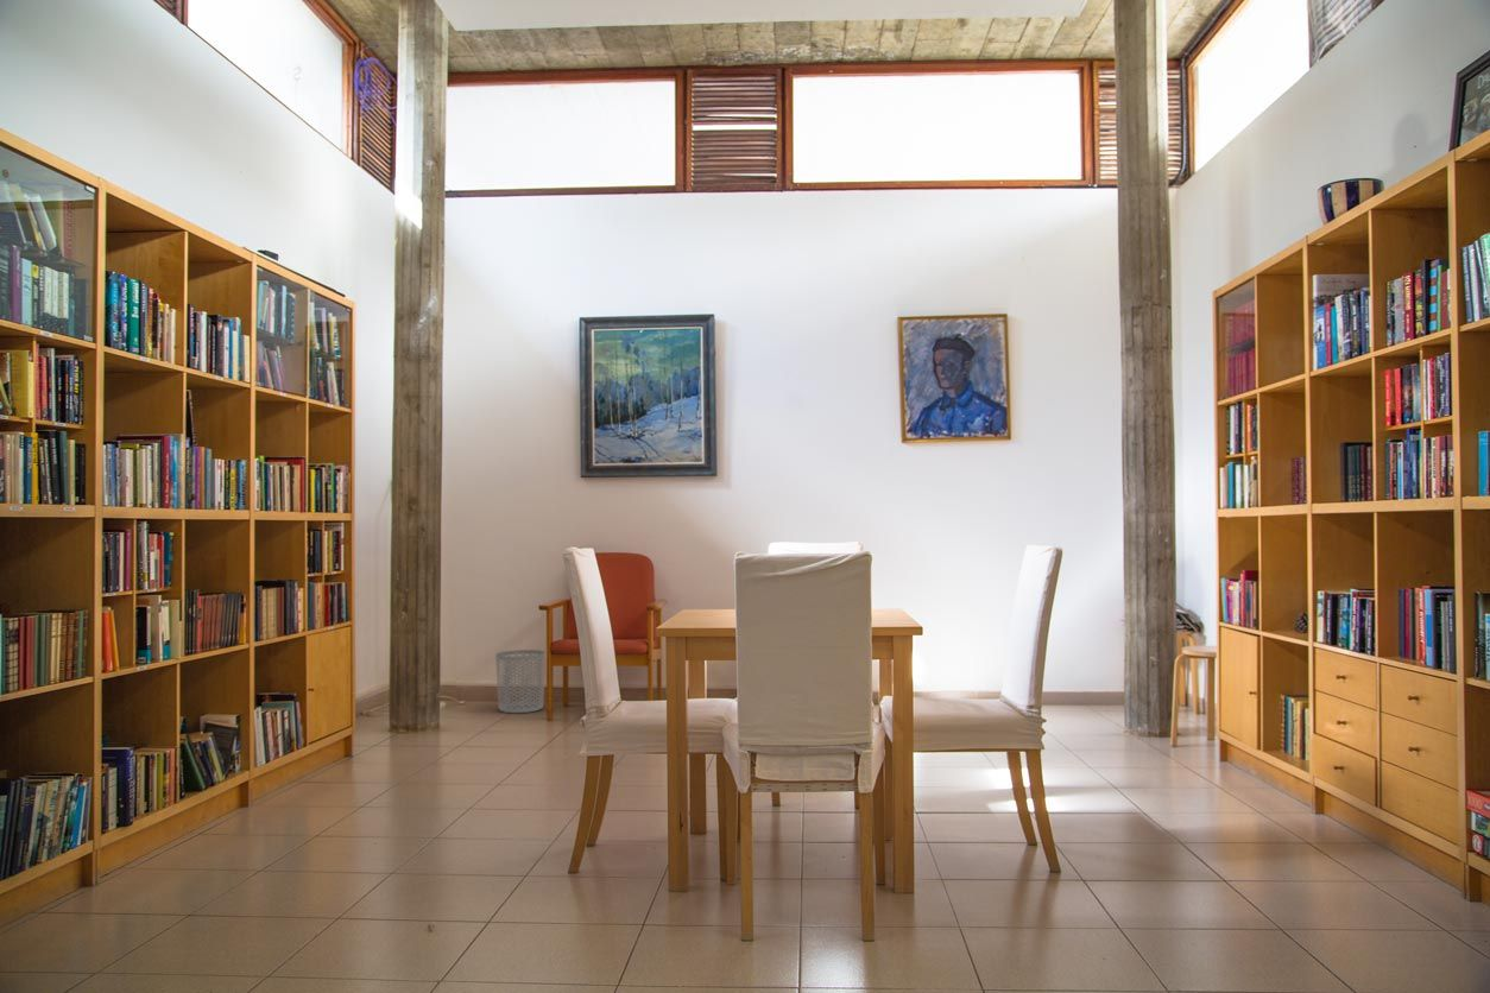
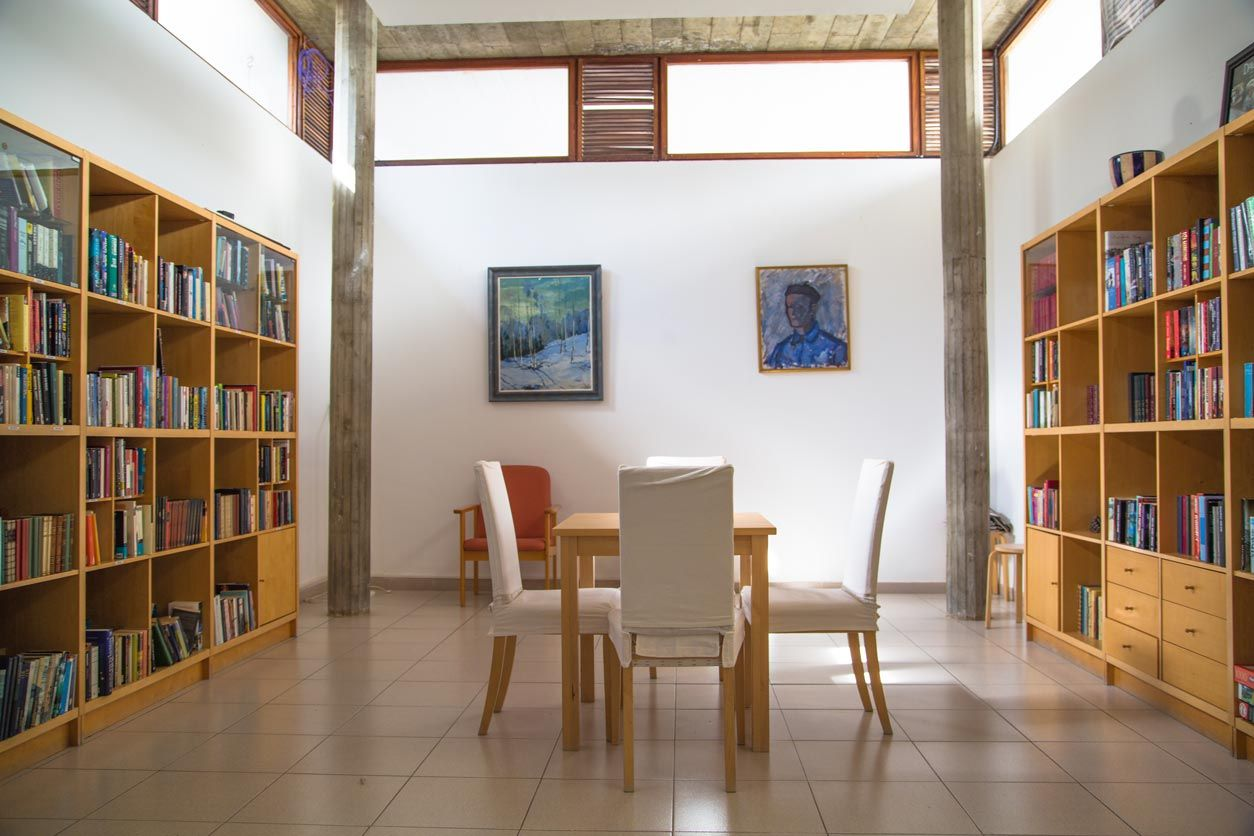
- waste bin [494,649,547,714]
